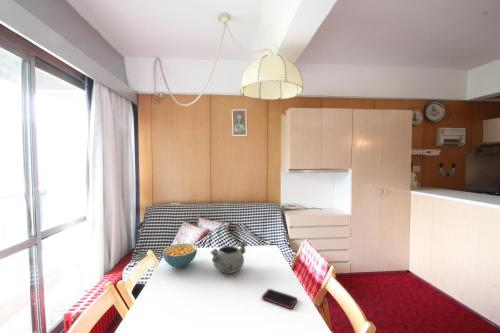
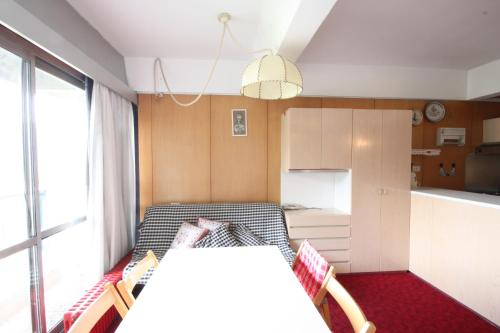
- cell phone [261,288,299,310]
- decorative bowl [209,240,249,274]
- cereal bowl [162,242,198,269]
